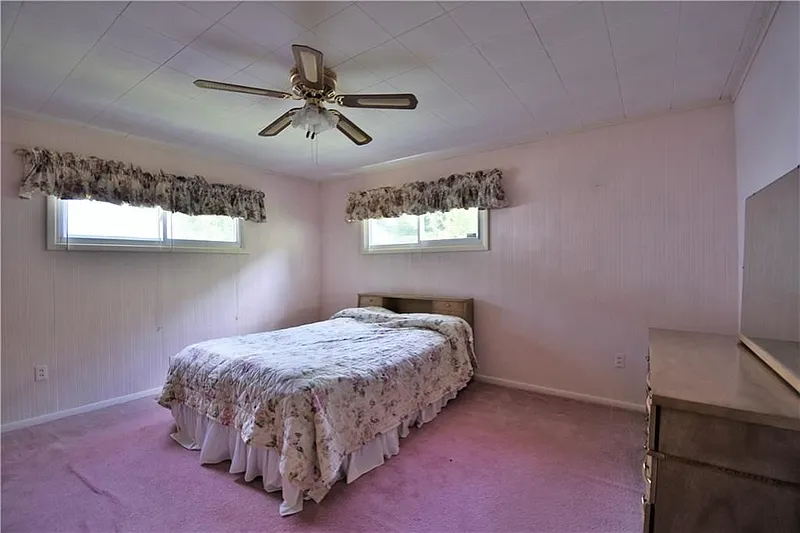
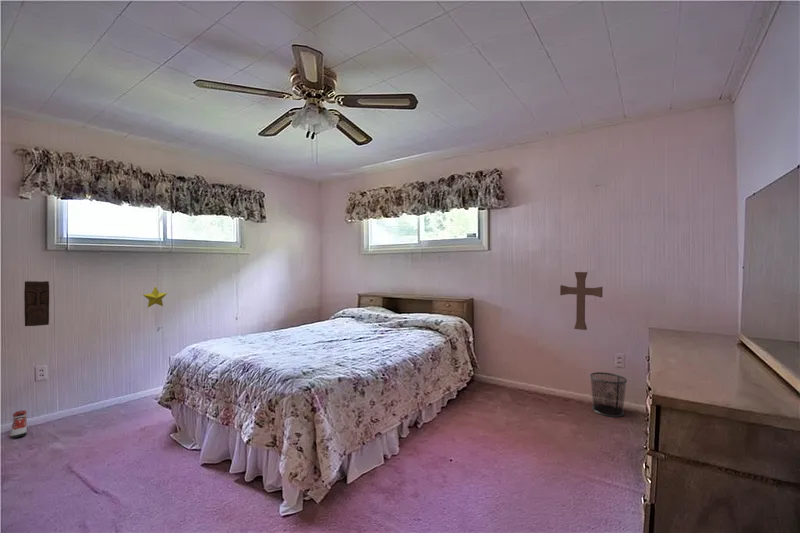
+ decorative star [142,285,168,308]
+ mask [23,280,50,327]
+ waste bin [589,371,628,418]
+ sneaker [8,409,28,439]
+ decorative cross [559,271,604,331]
